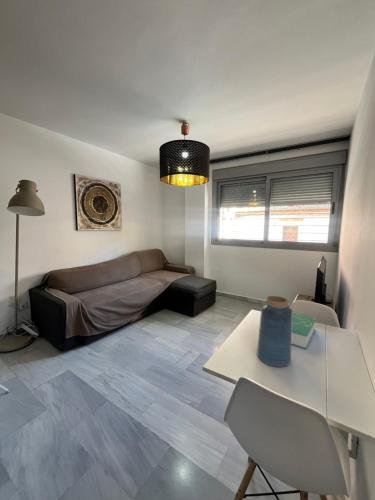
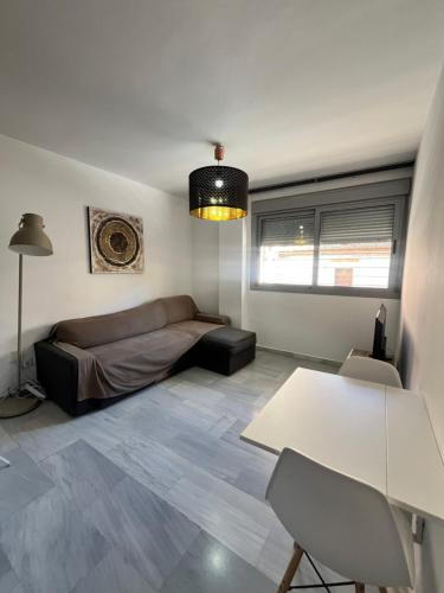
- vase [256,295,293,368]
- book [291,312,317,350]
